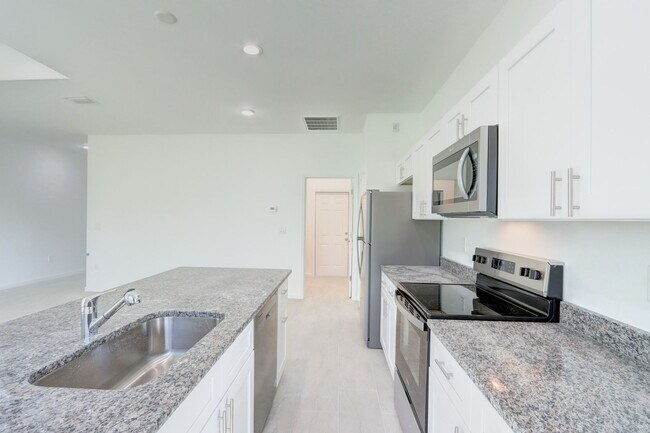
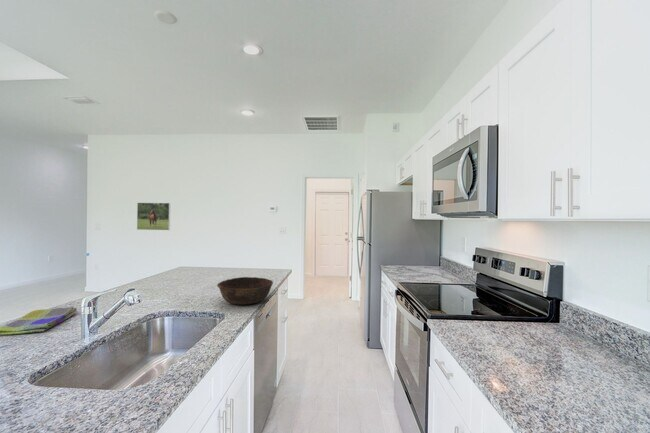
+ dish towel [0,306,78,336]
+ bowl [216,276,274,306]
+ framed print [136,202,171,231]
